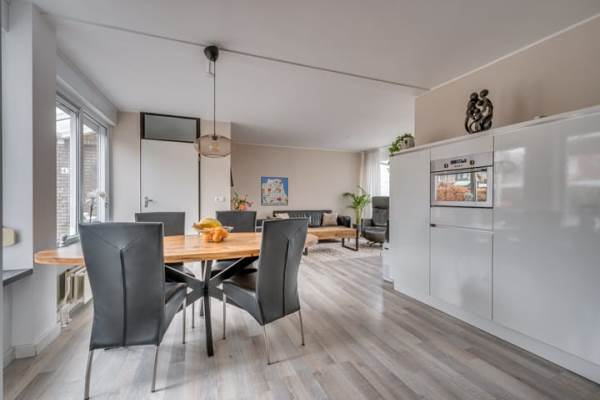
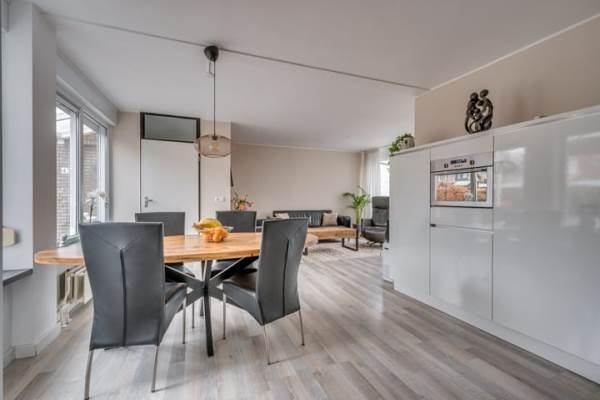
- wall art [260,176,289,207]
